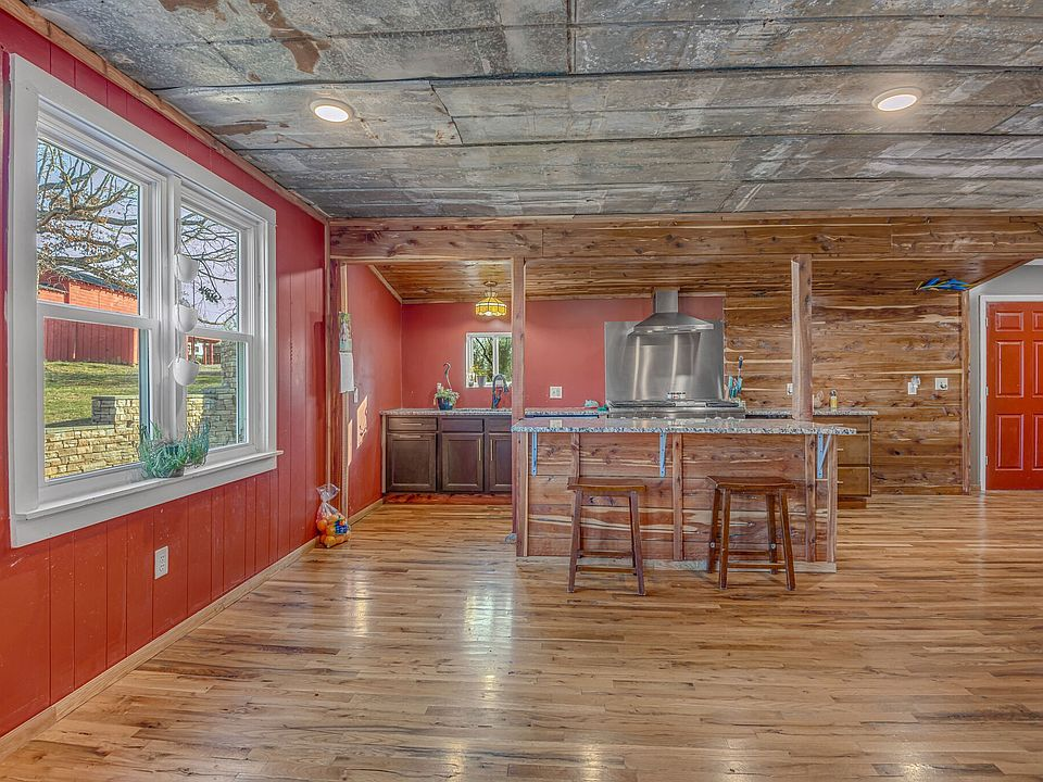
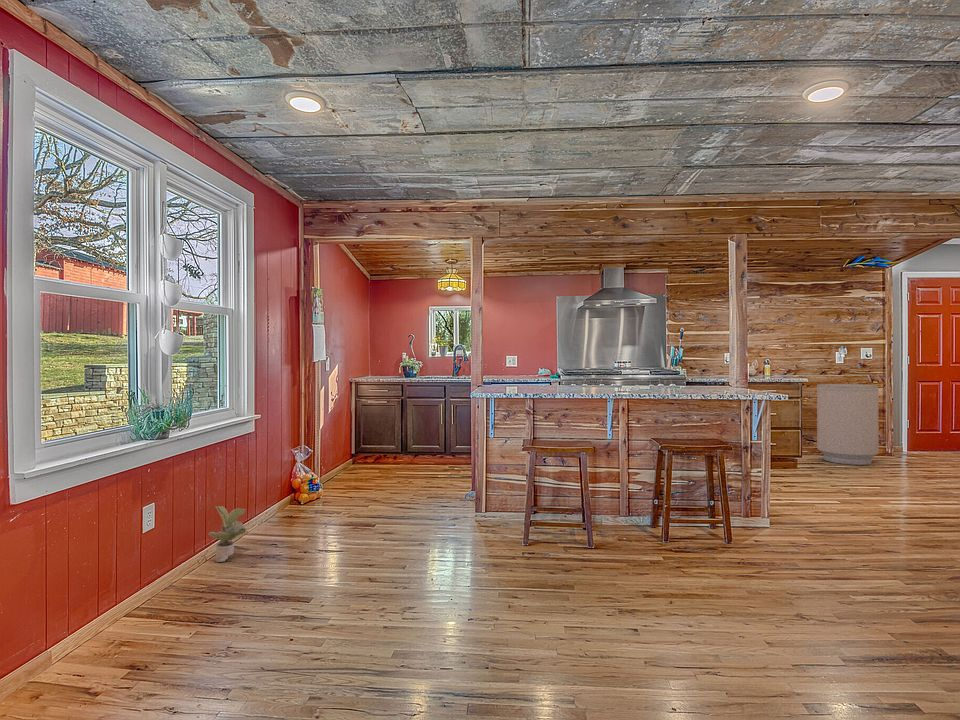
+ potted plant [207,505,248,563]
+ trash can [816,383,880,466]
